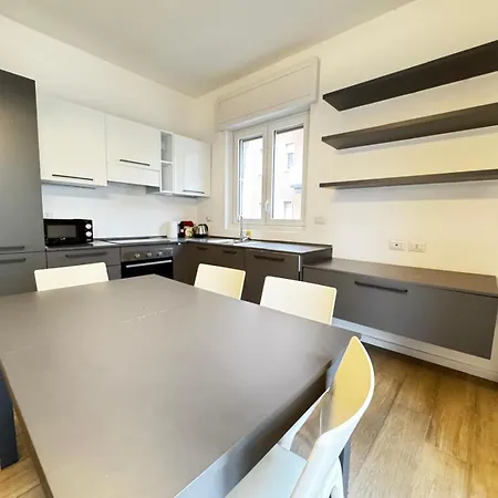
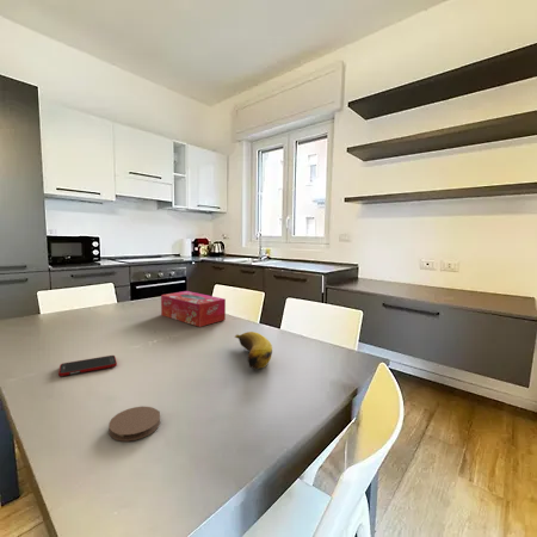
+ coaster [107,406,161,443]
+ tissue box [160,290,227,328]
+ banana [234,331,273,370]
+ cell phone [57,354,118,377]
